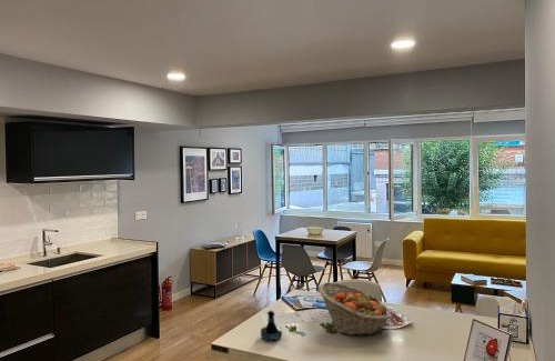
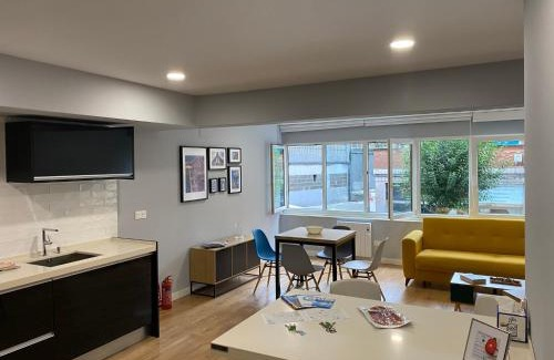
- fruit basket [317,281,392,337]
- tequila bottle [260,310,283,342]
